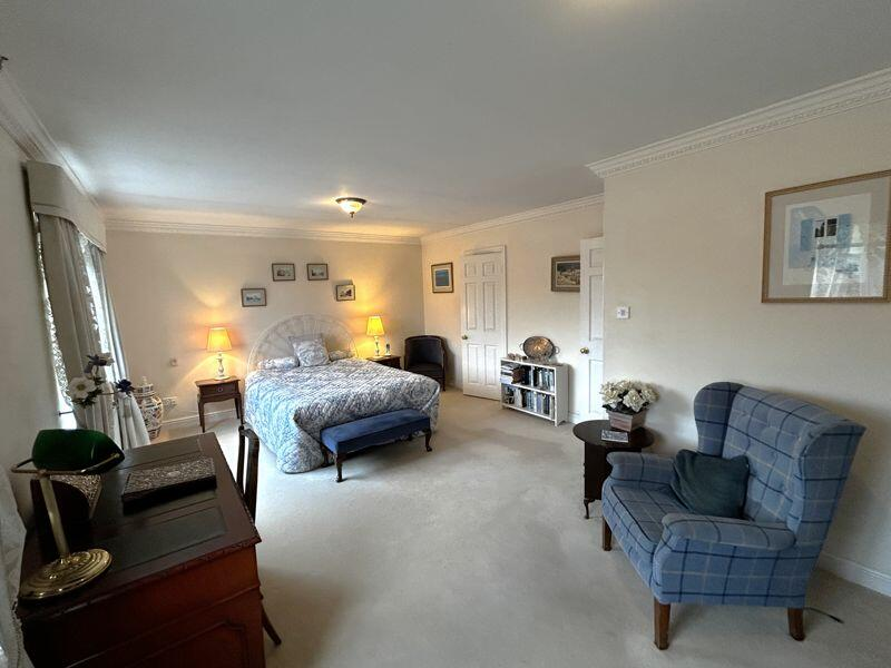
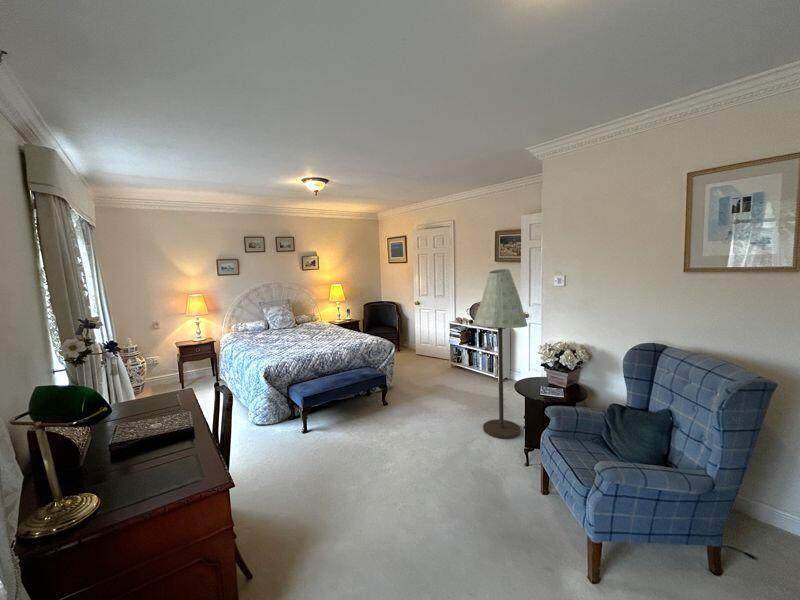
+ floor lamp [472,268,528,440]
